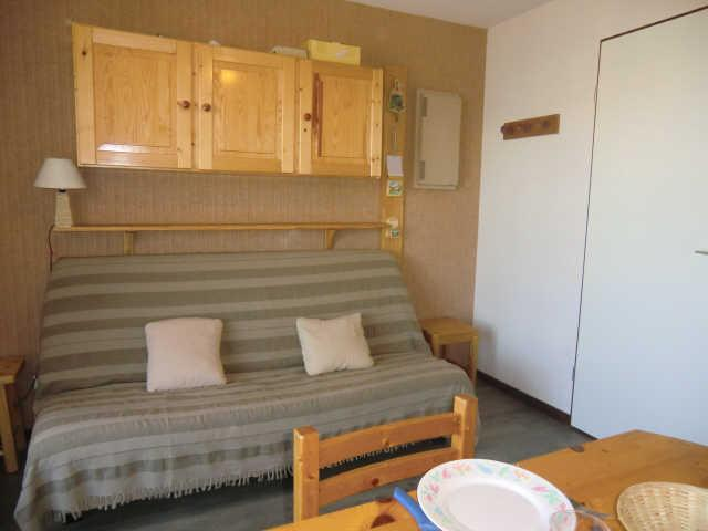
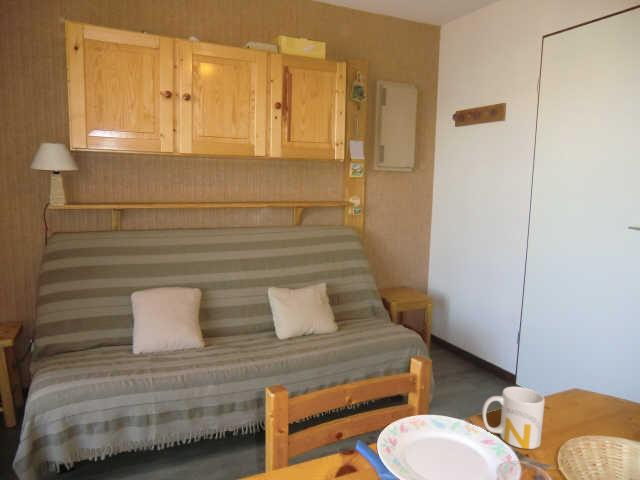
+ mug [481,386,546,450]
